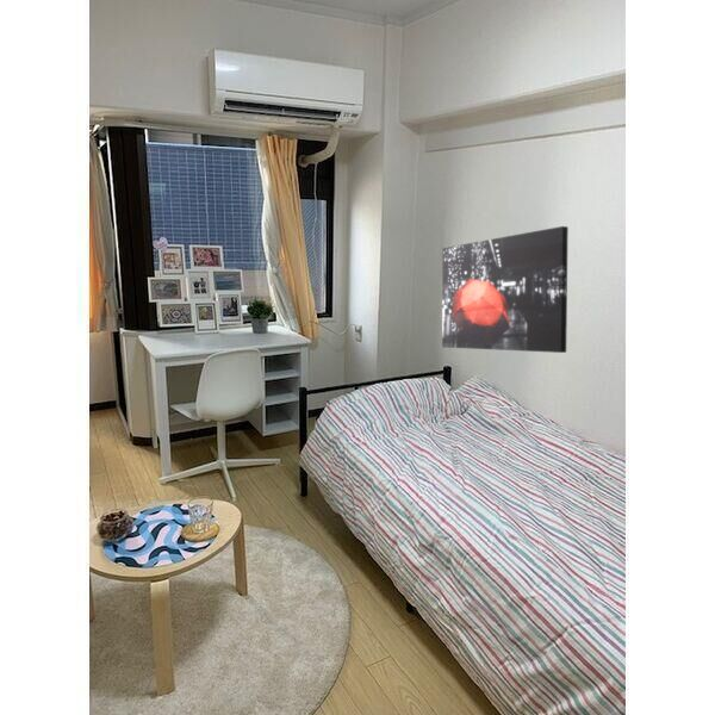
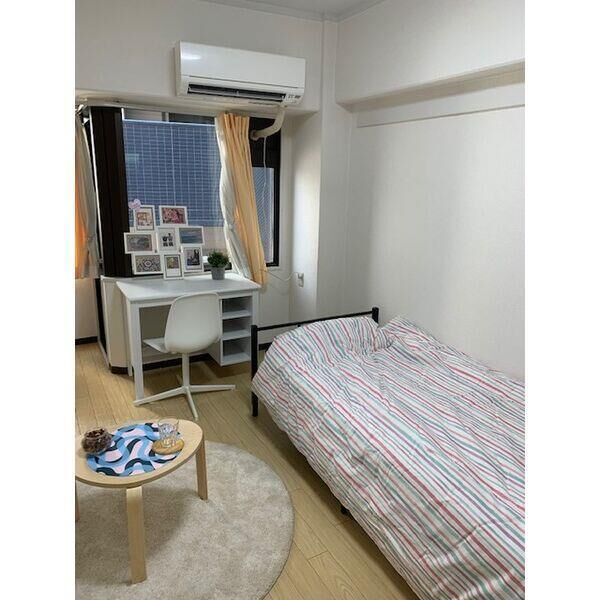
- wall art [441,225,570,354]
